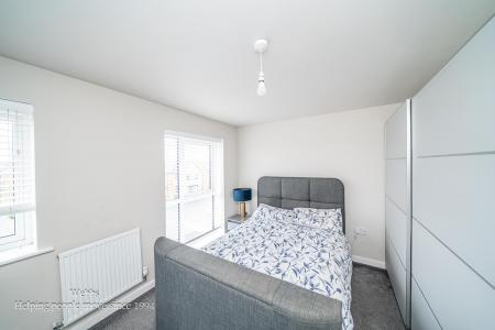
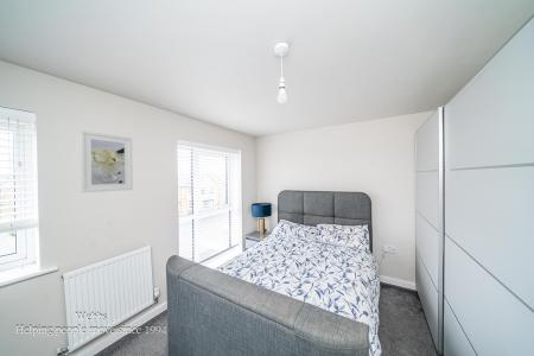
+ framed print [80,129,134,193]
